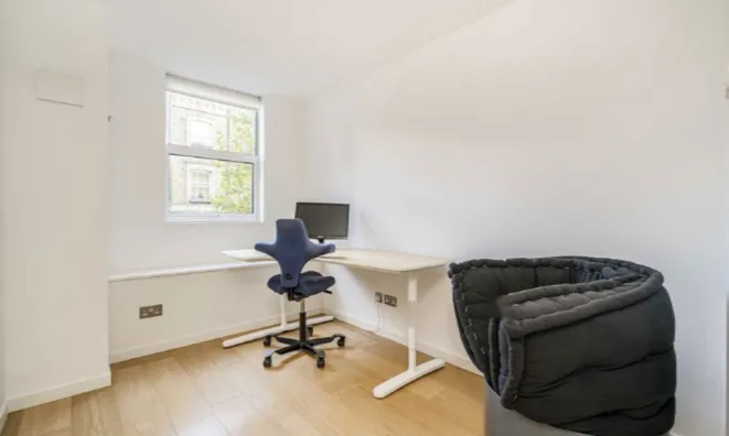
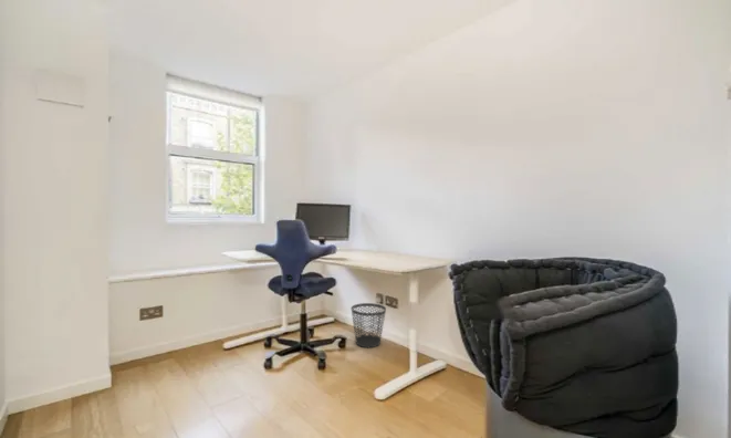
+ wastebasket [349,302,387,348]
